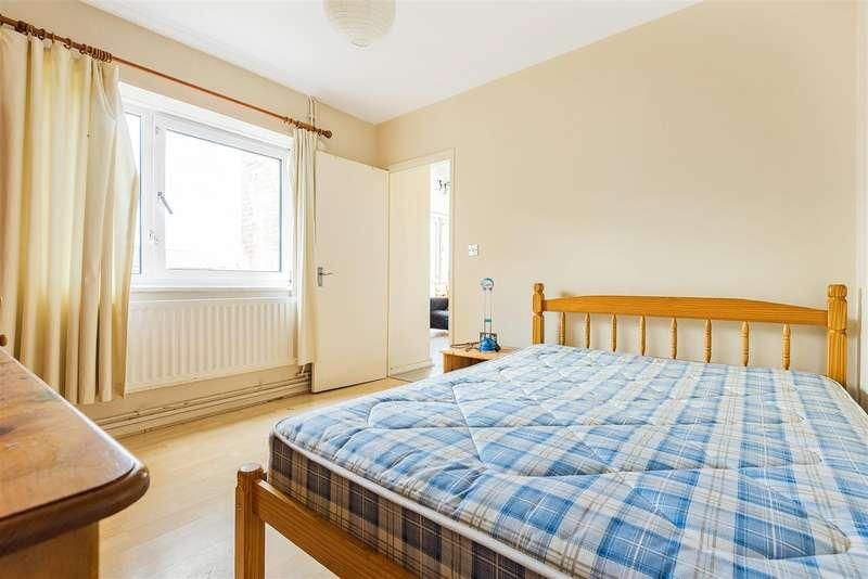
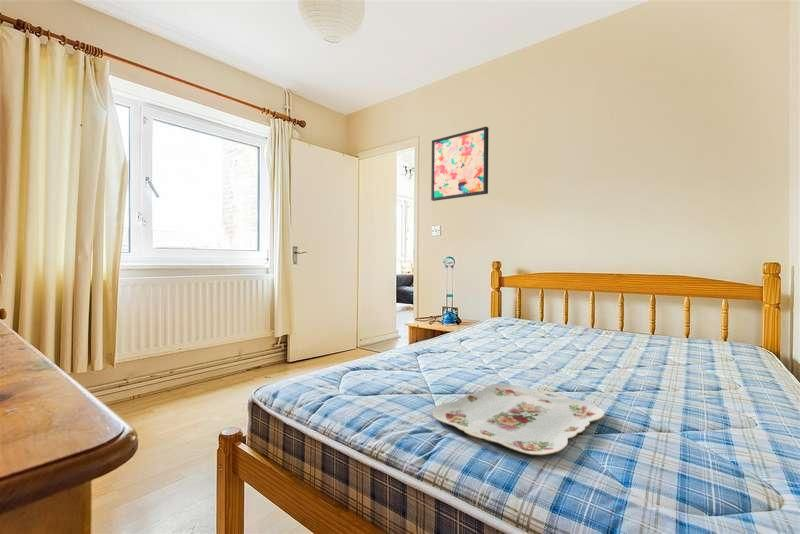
+ wall art [430,126,489,202]
+ serving tray [432,383,605,456]
